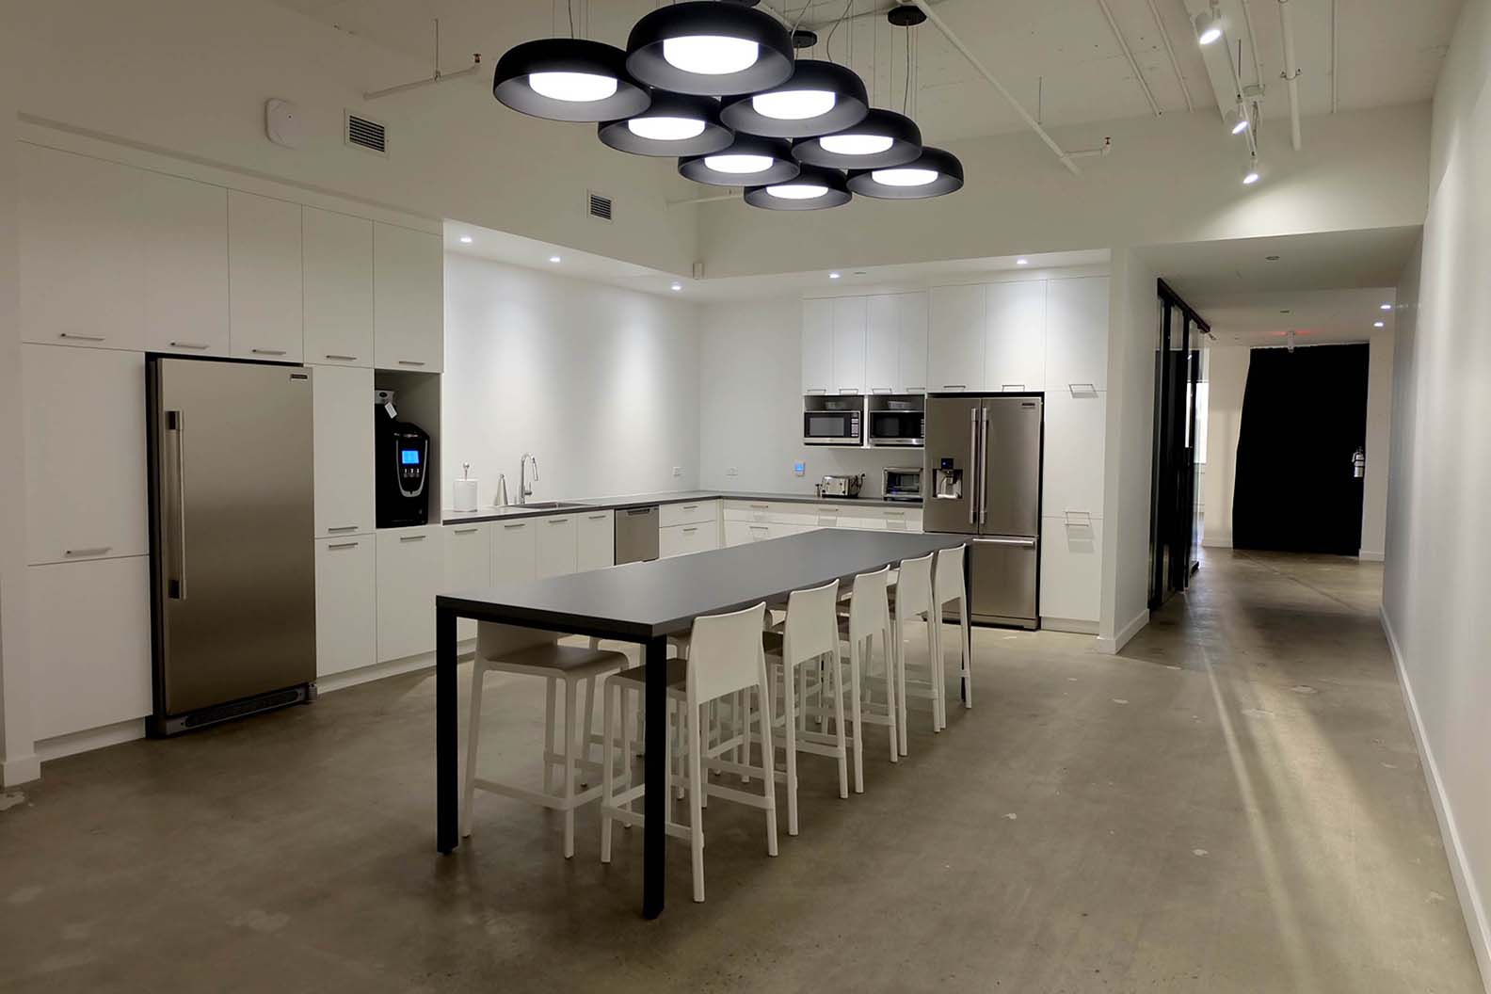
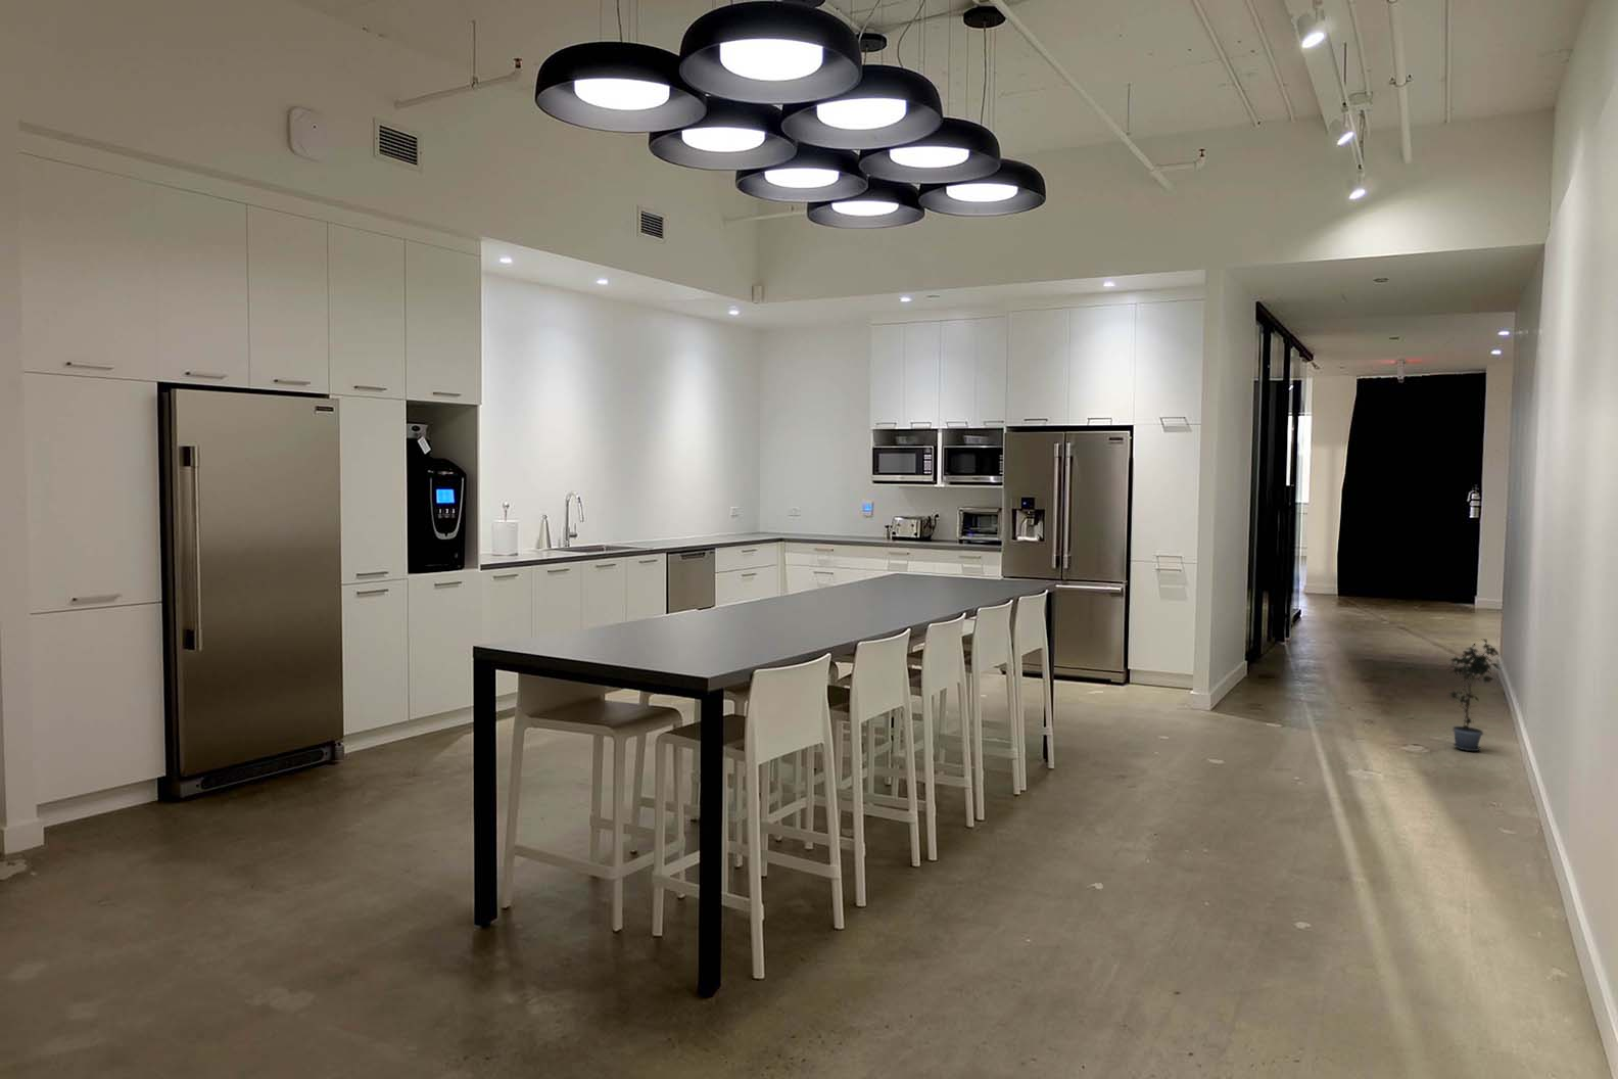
+ potted plant [1443,637,1502,751]
